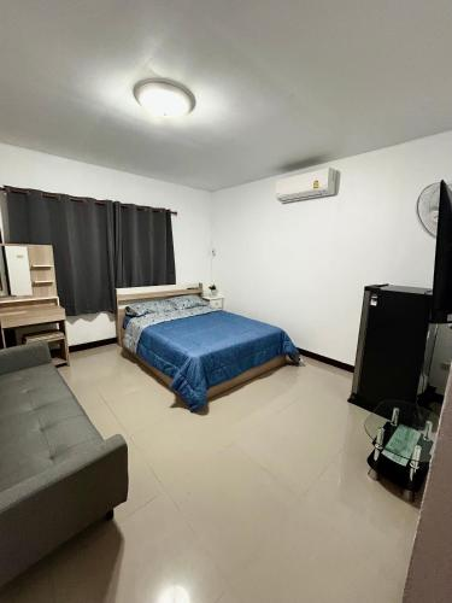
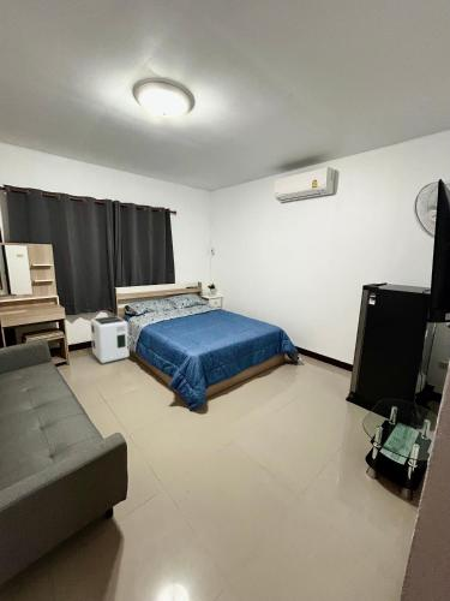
+ air purifier [89,315,131,364]
